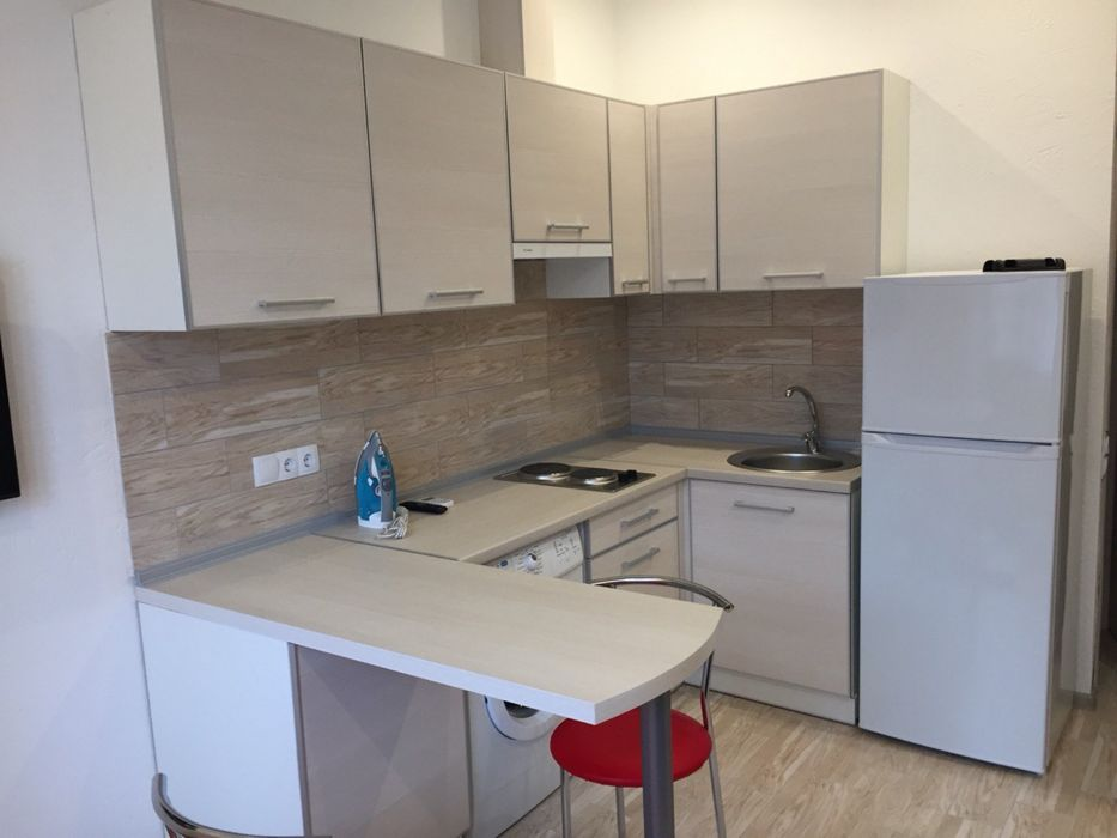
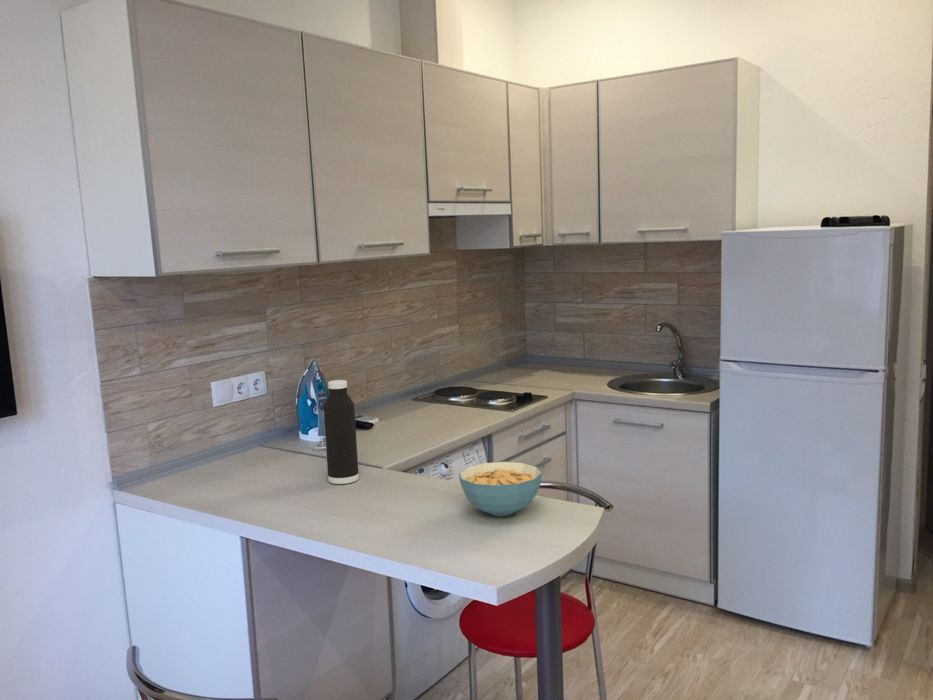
+ water bottle [322,379,360,485]
+ cereal bowl [458,461,543,517]
